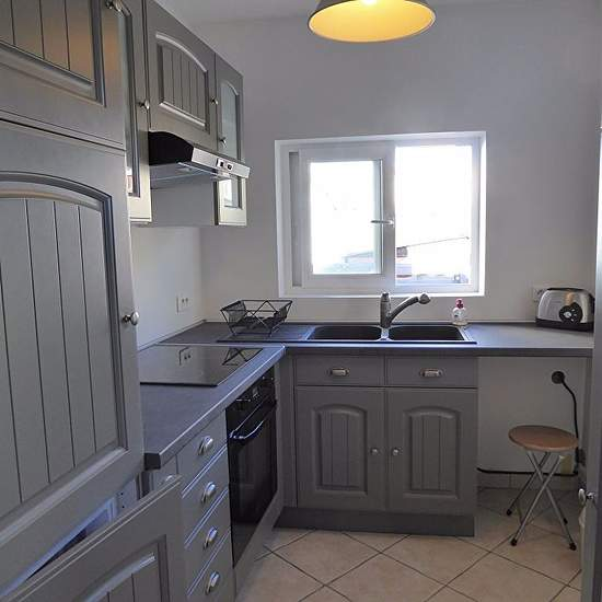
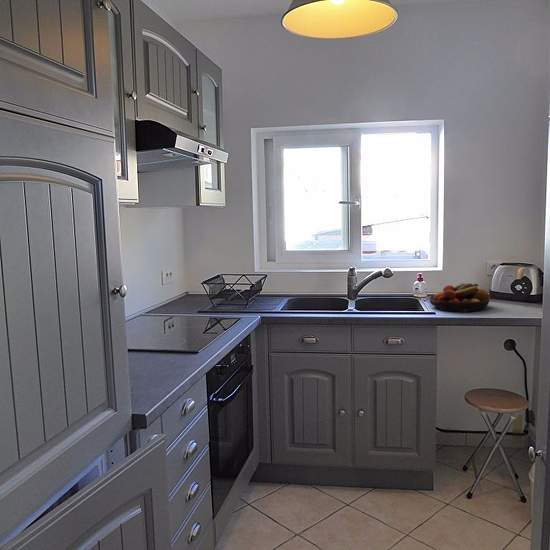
+ fruit bowl [428,282,490,313]
